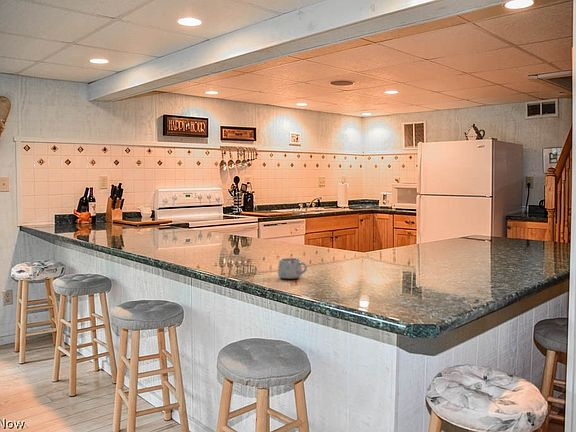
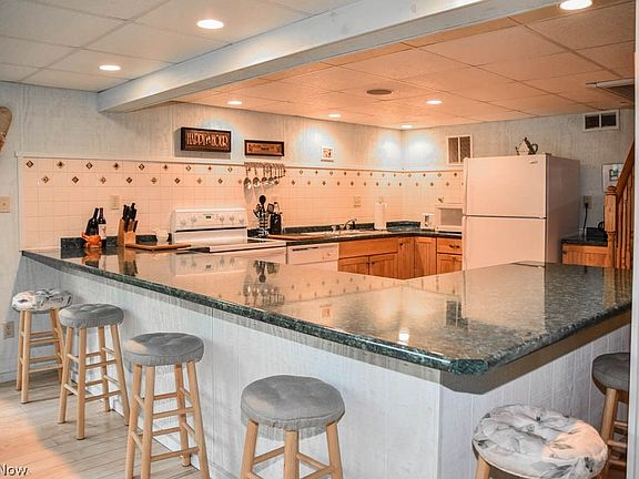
- mug [277,257,308,280]
